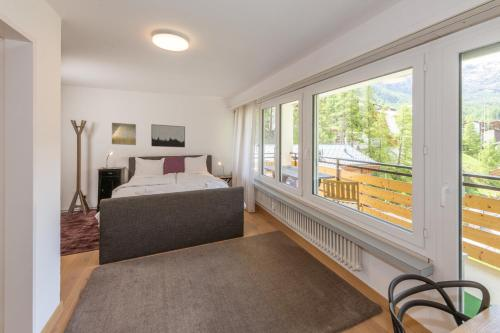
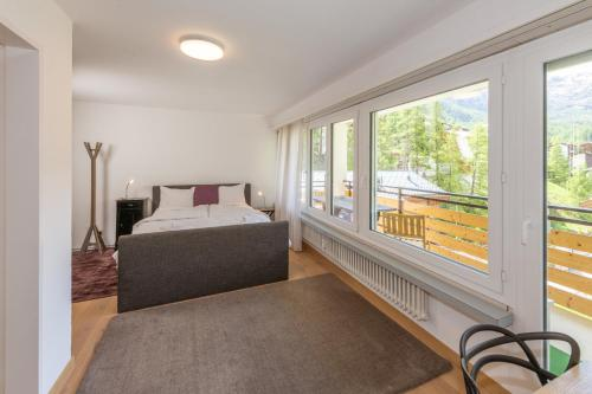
- wall art [150,123,186,148]
- wall art [111,122,137,146]
